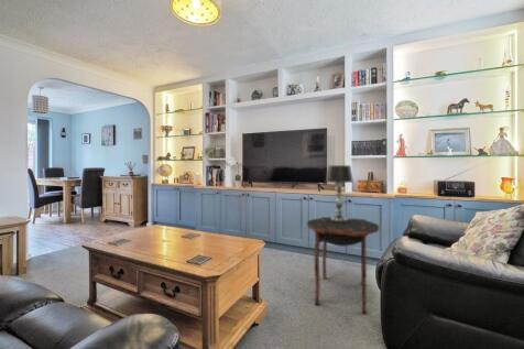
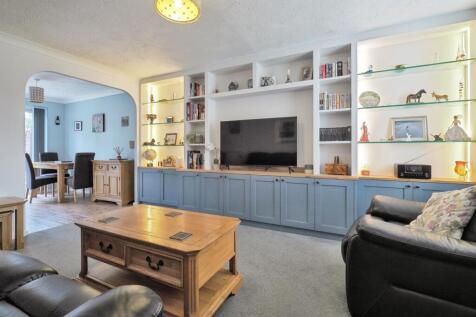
- side table [306,216,380,315]
- table lamp [325,164,354,222]
